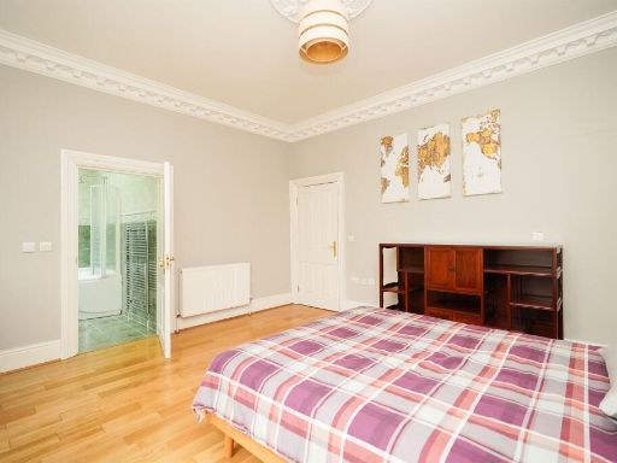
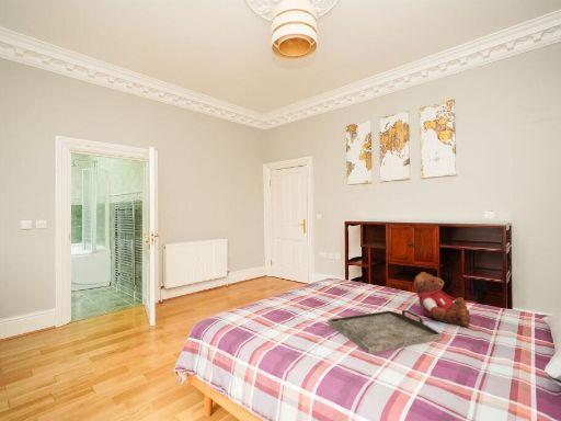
+ serving tray [327,309,443,355]
+ teddy bear [413,271,471,328]
